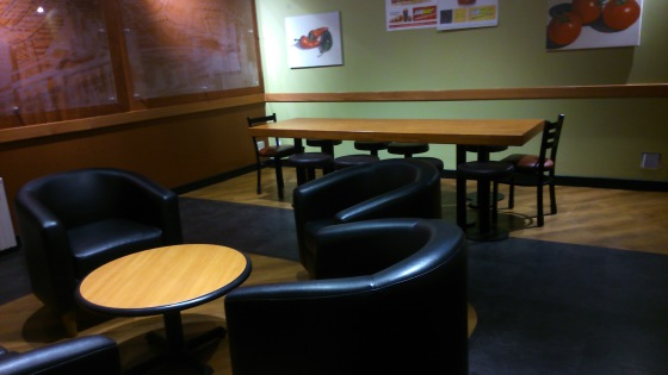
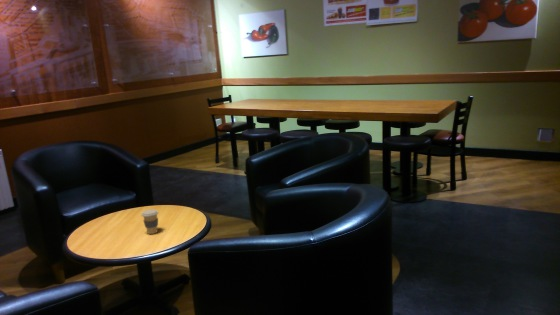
+ coffee cup [140,208,159,235]
